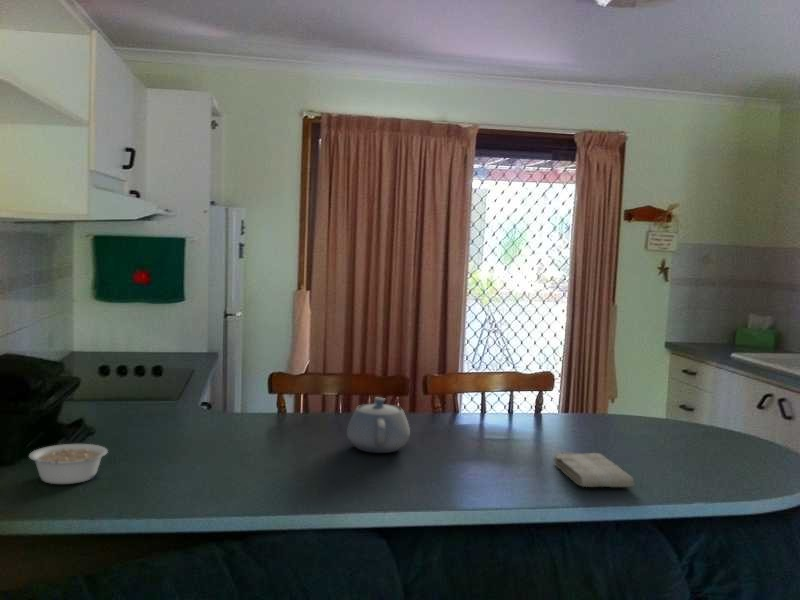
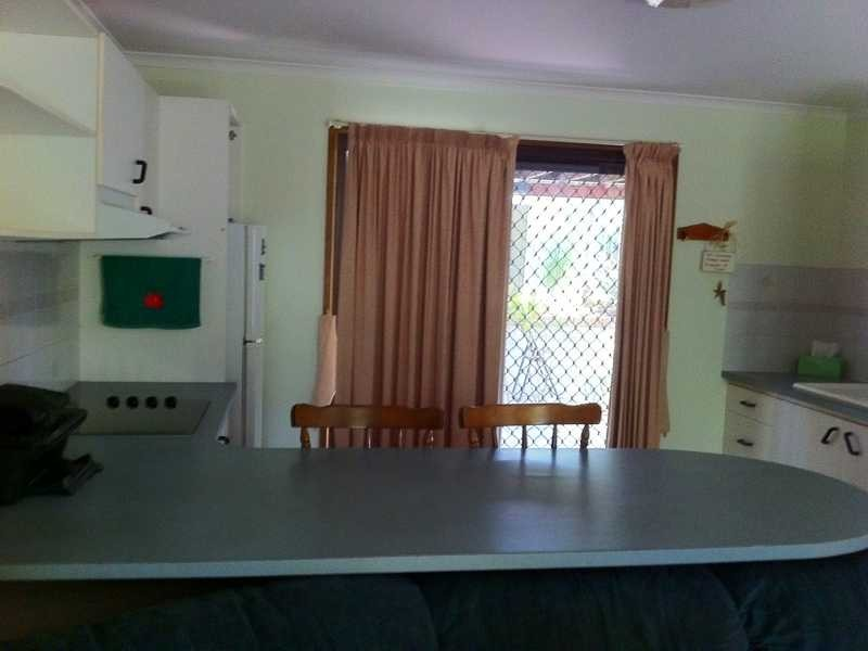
- teapot [346,397,411,454]
- washcloth [552,451,636,488]
- legume [28,443,109,485]
